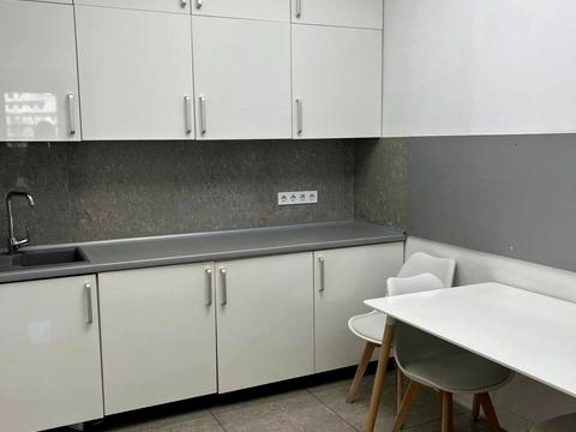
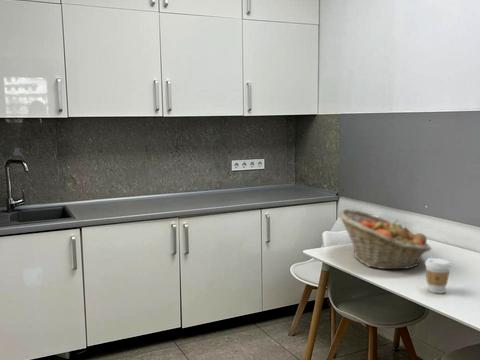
+ fruit basket [337,208,432,270]
+ coffee cup [424,257,451,294]
